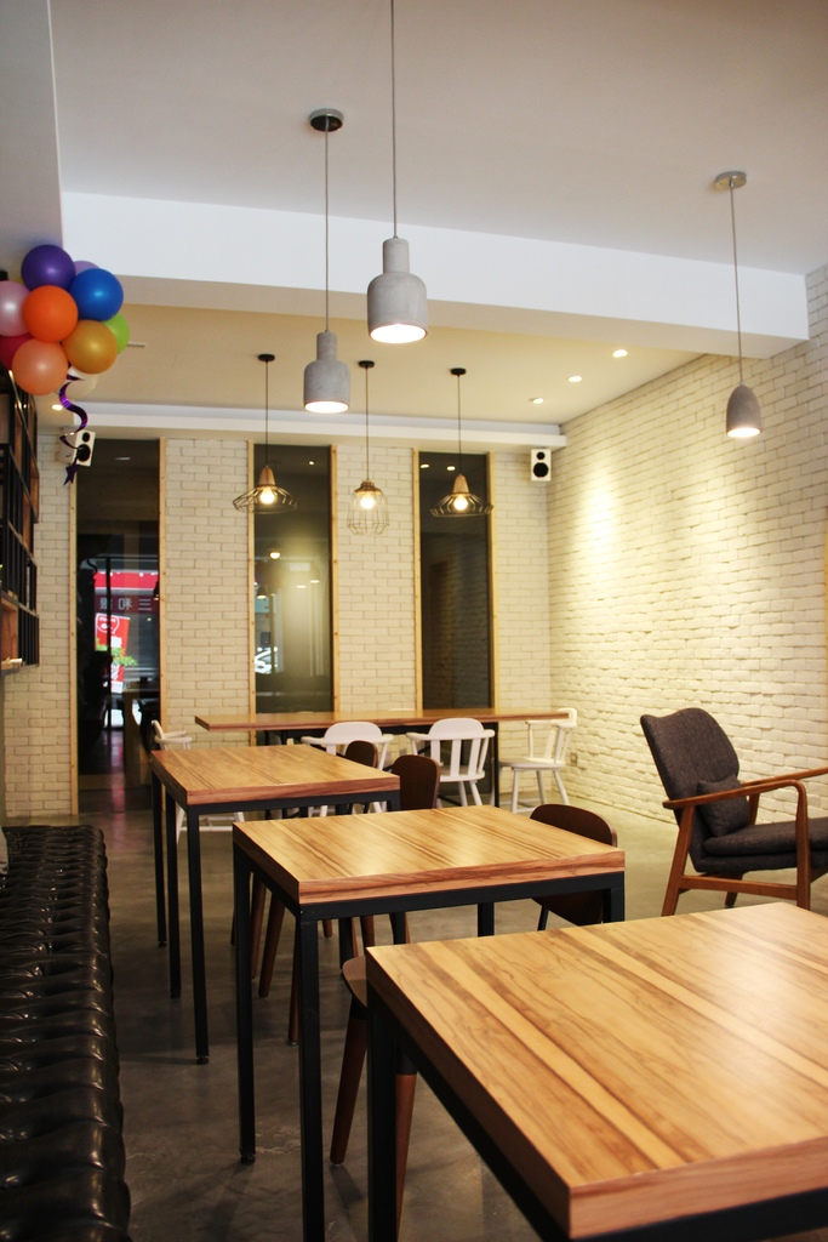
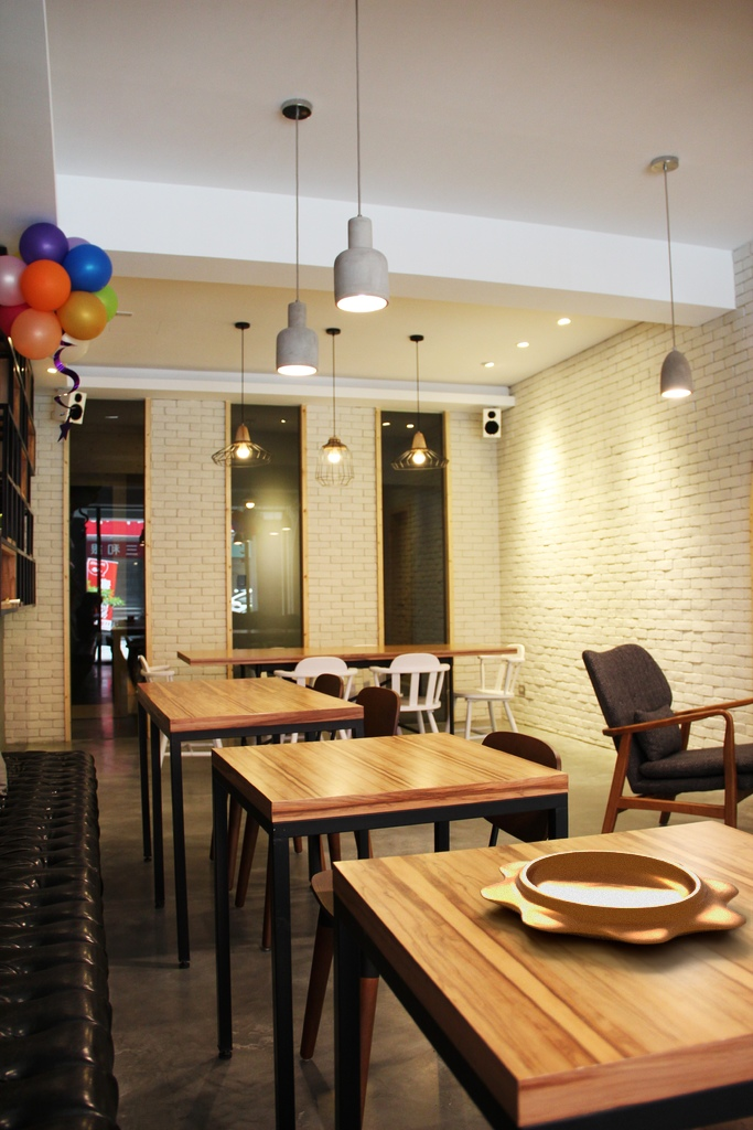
+ decorative bowl [478,850,747,945]
